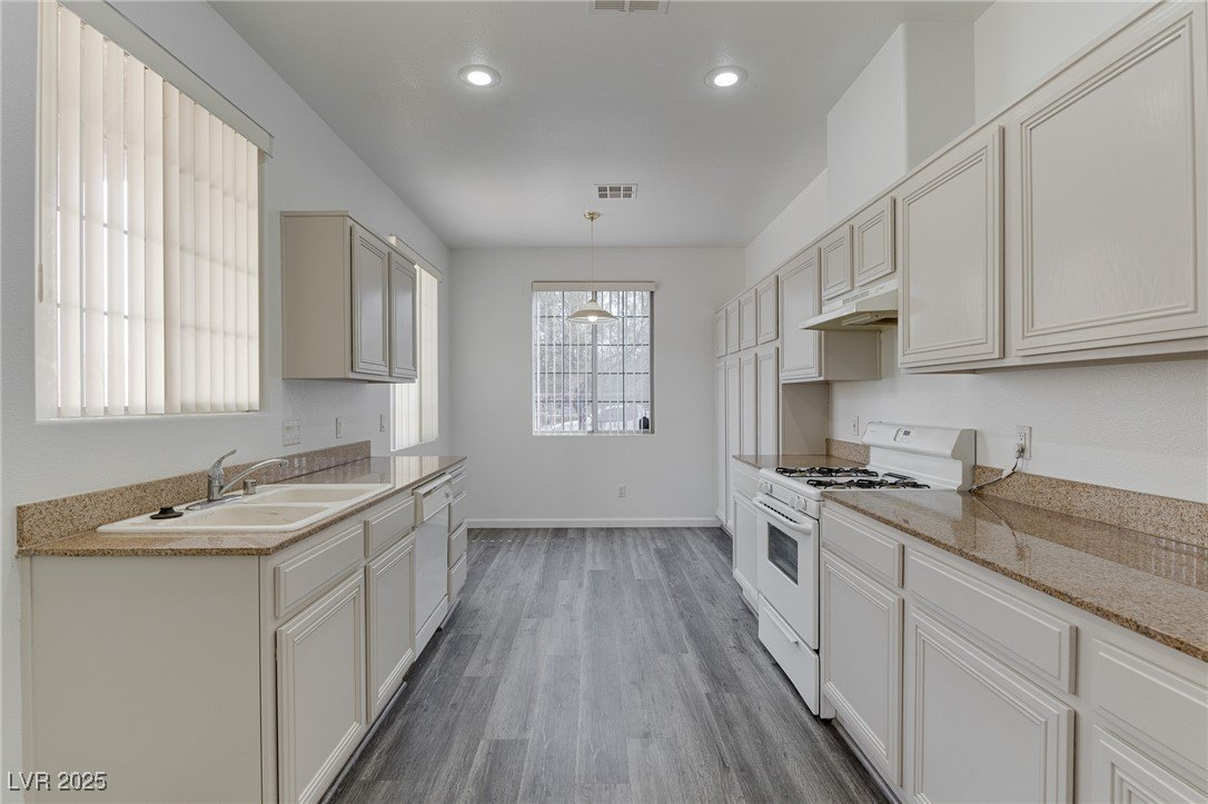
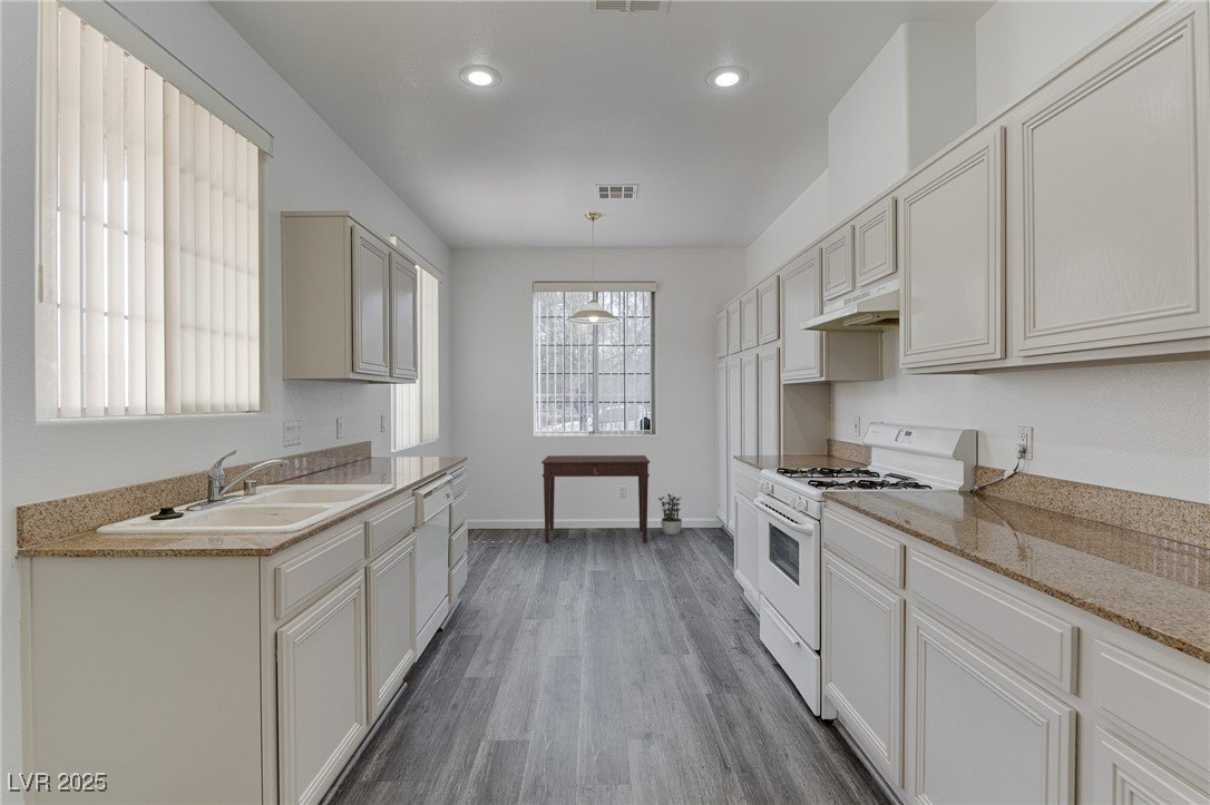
+ desk [540,454,651,543]
+ potted plant [657,492,683,536]
